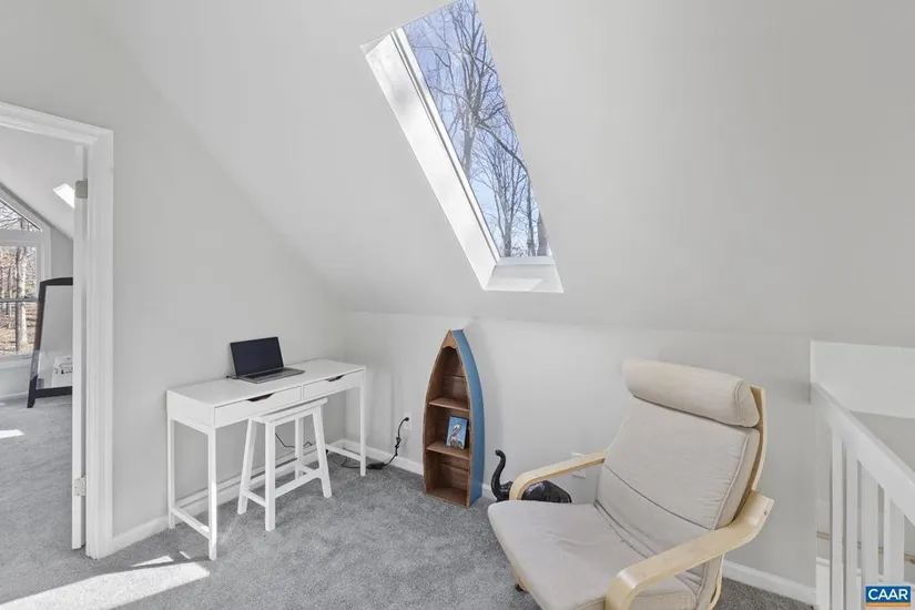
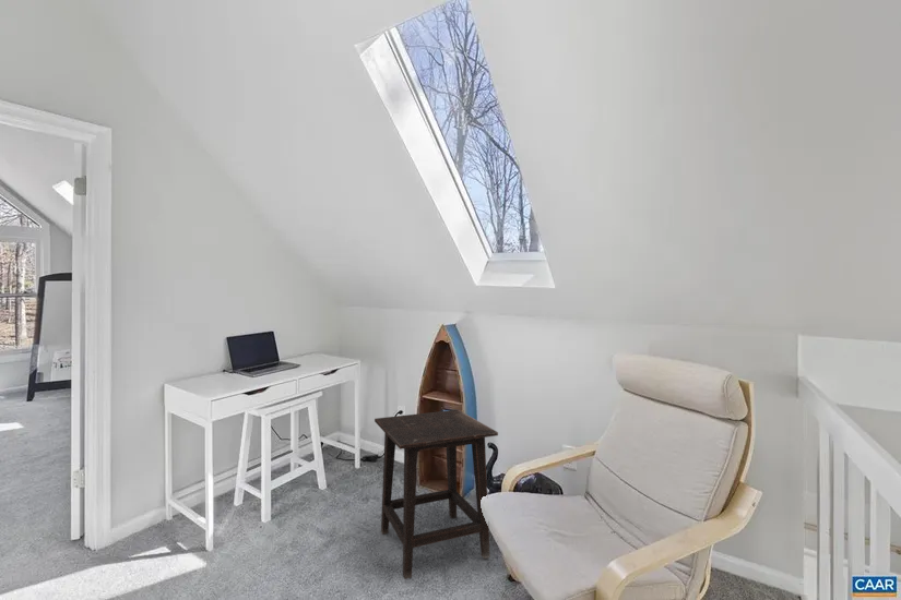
+ side table [374,409,499,580]
